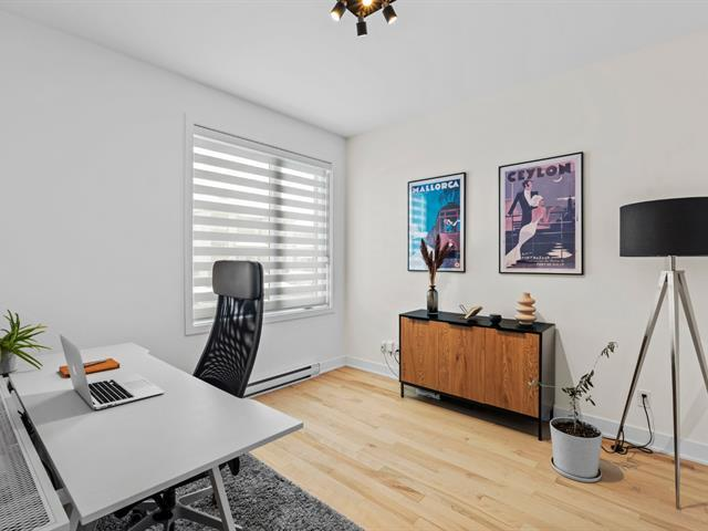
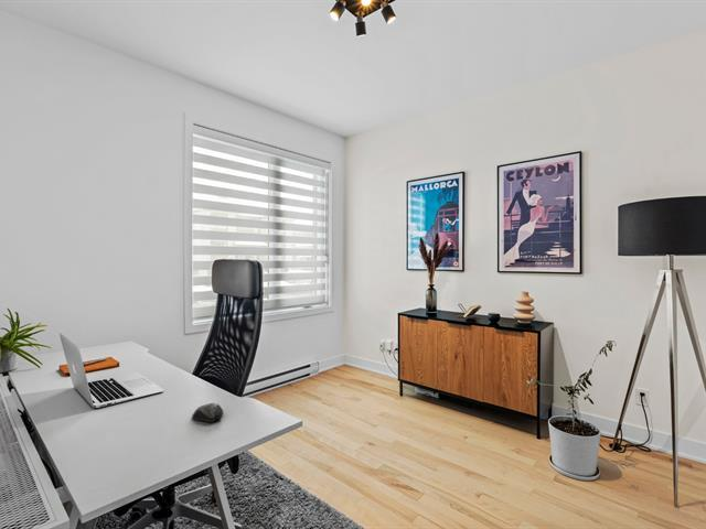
+ computer mouse [191,402,225,423]
